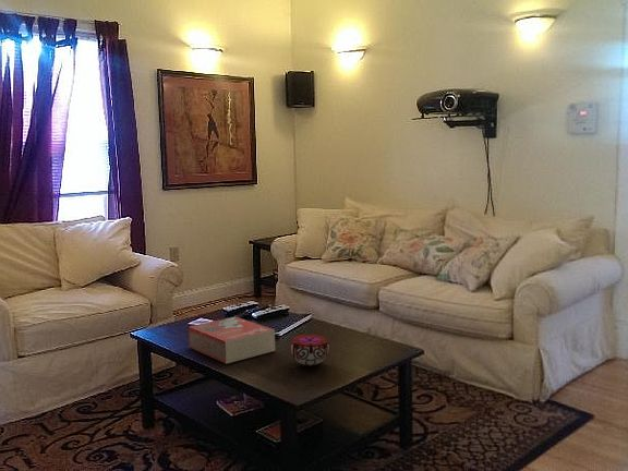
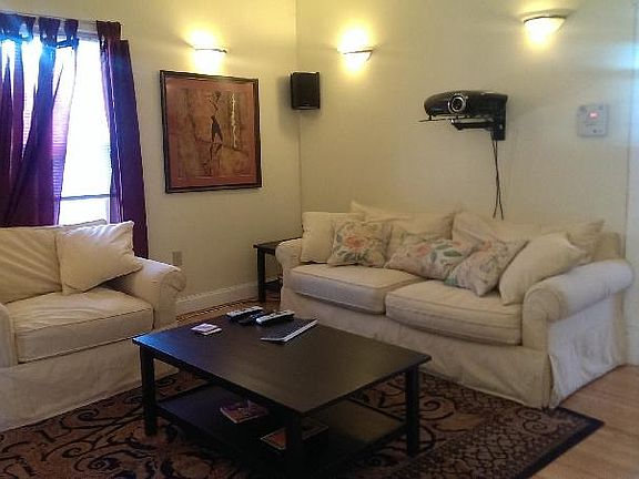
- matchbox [188,316,276,365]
- decorative bowl [290,334,330,366]
